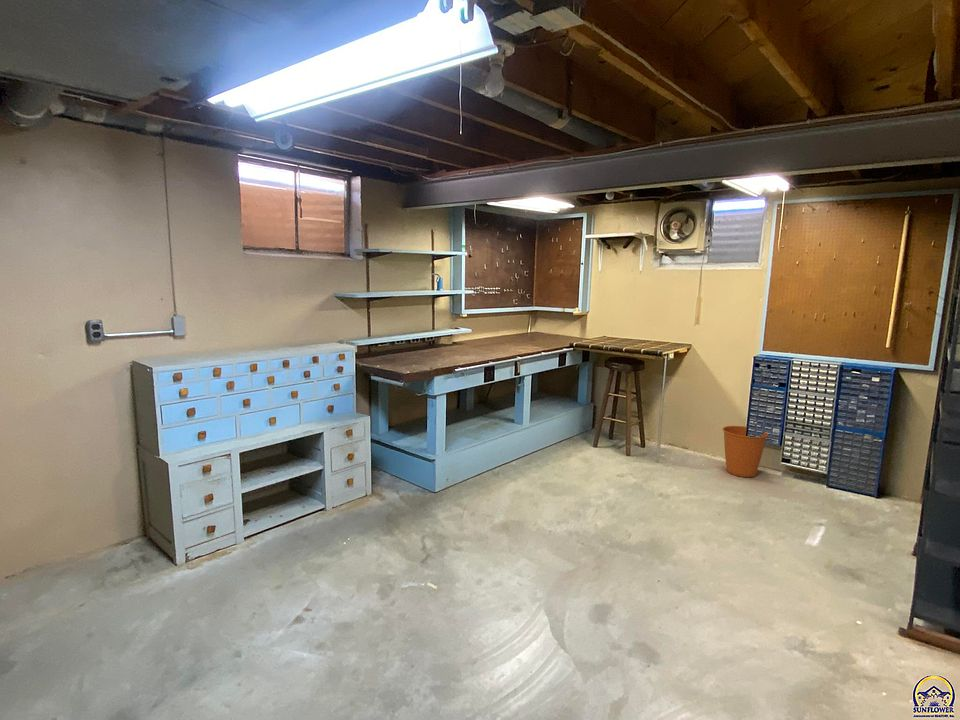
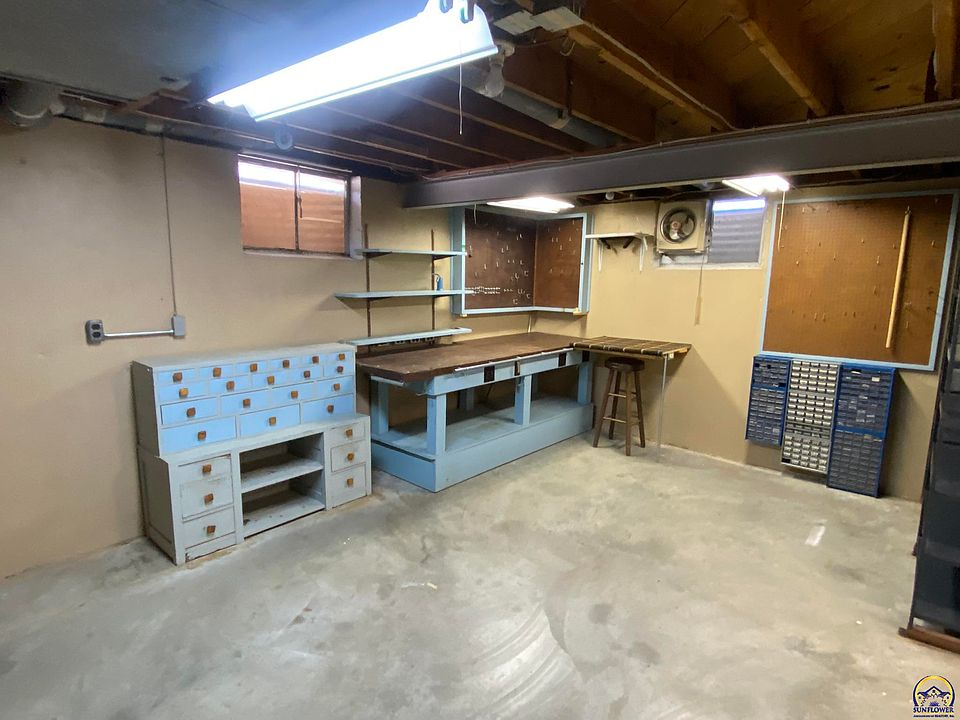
- bucket [722,425,770,478]
